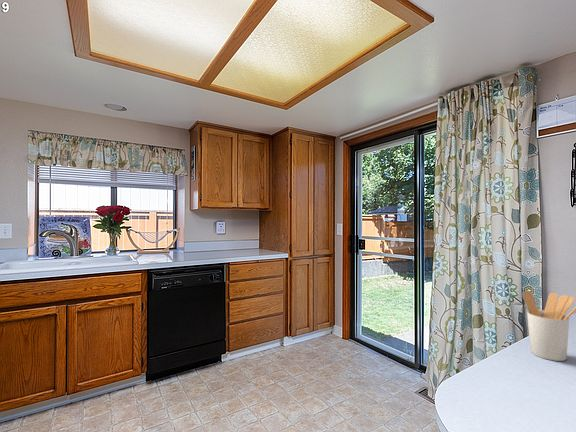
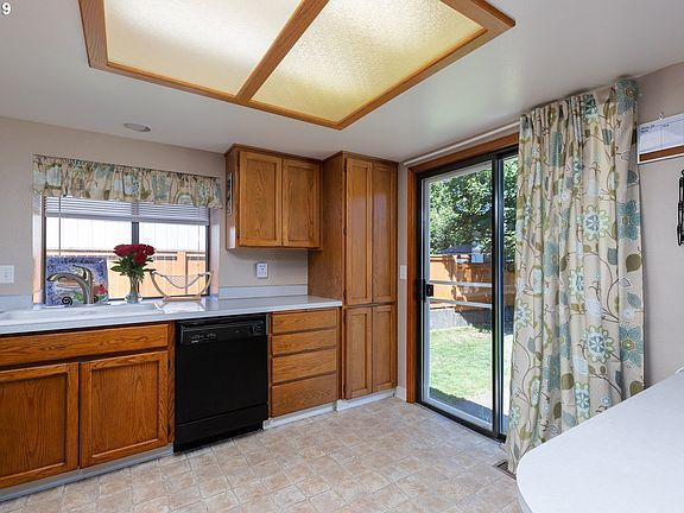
- utensil holder [522,290,576,362]
